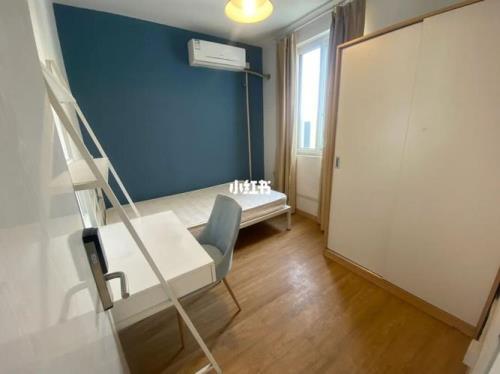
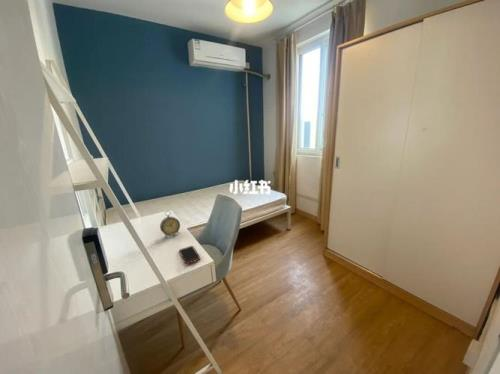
+ cell phone [178,245,201,265]
+ alarm clock [159,210,181,239]
